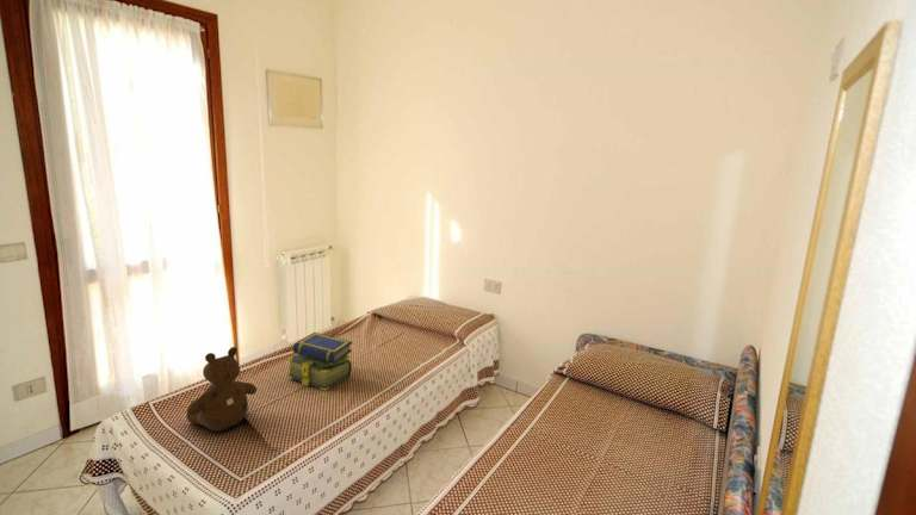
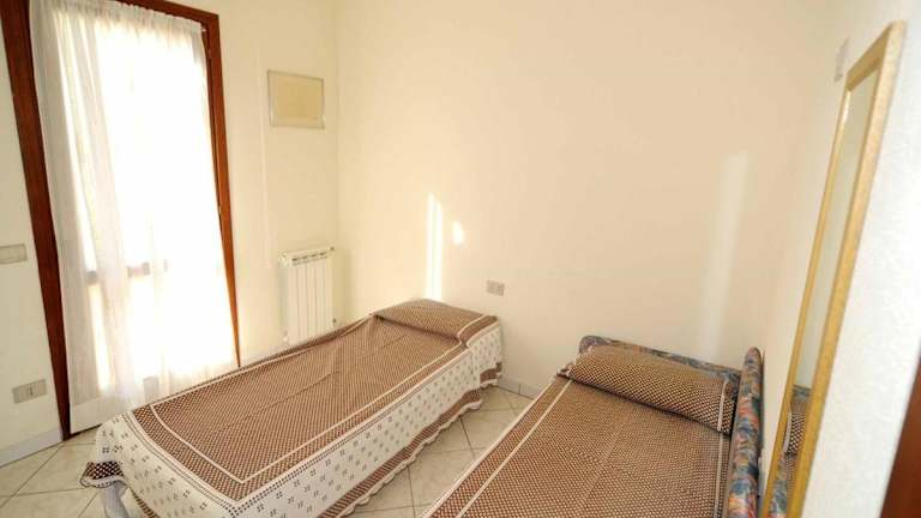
- teddy bear [185,346,258,433]
- stack of books [286,331,353,392]
